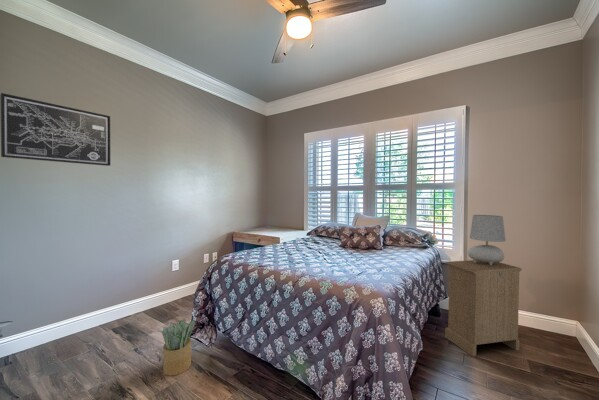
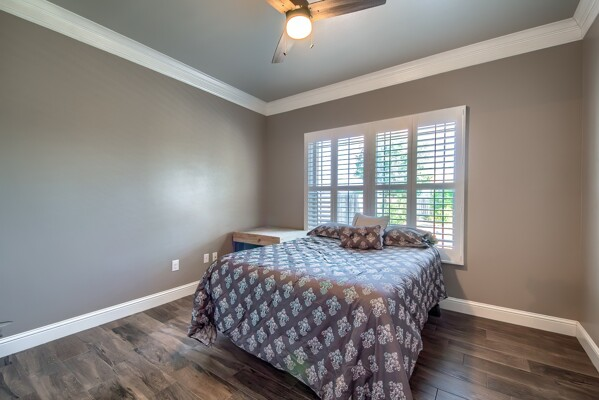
- potted plant [161,317,196,377]
- table lamp [467,214,507,265]
- cabinet [444,259,523,358]
- wall art [0,92,111,167]
